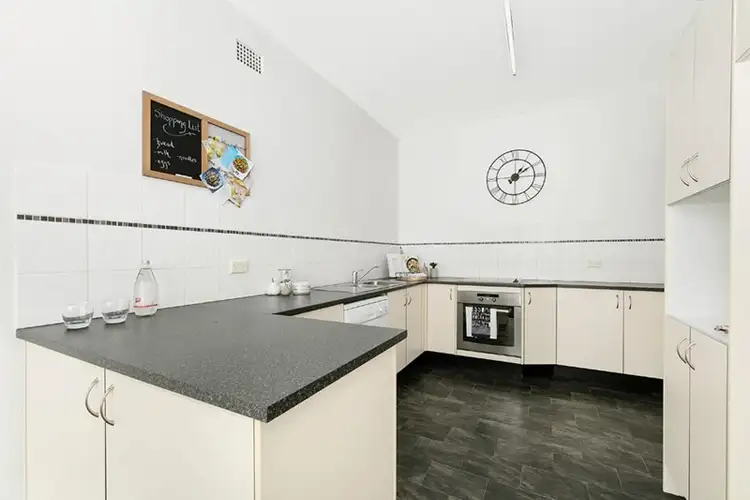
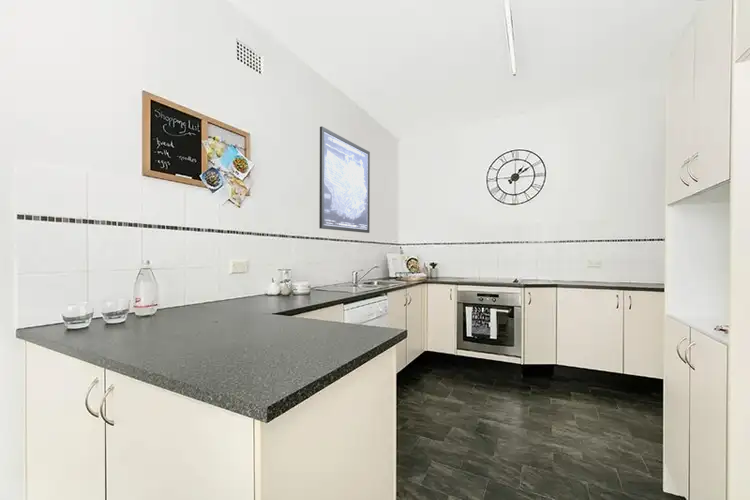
+ wall art [318,125,371,234]
